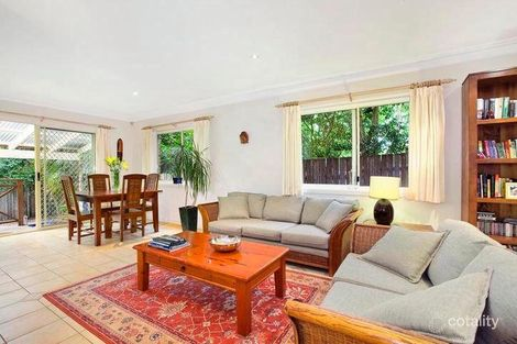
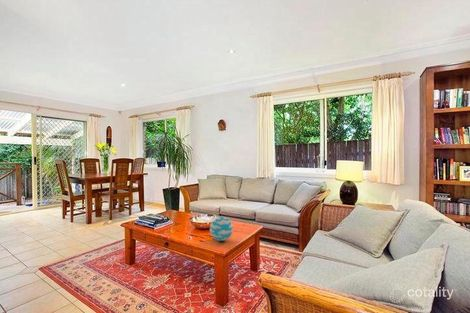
+ decorative ball [209,216,234,242]
